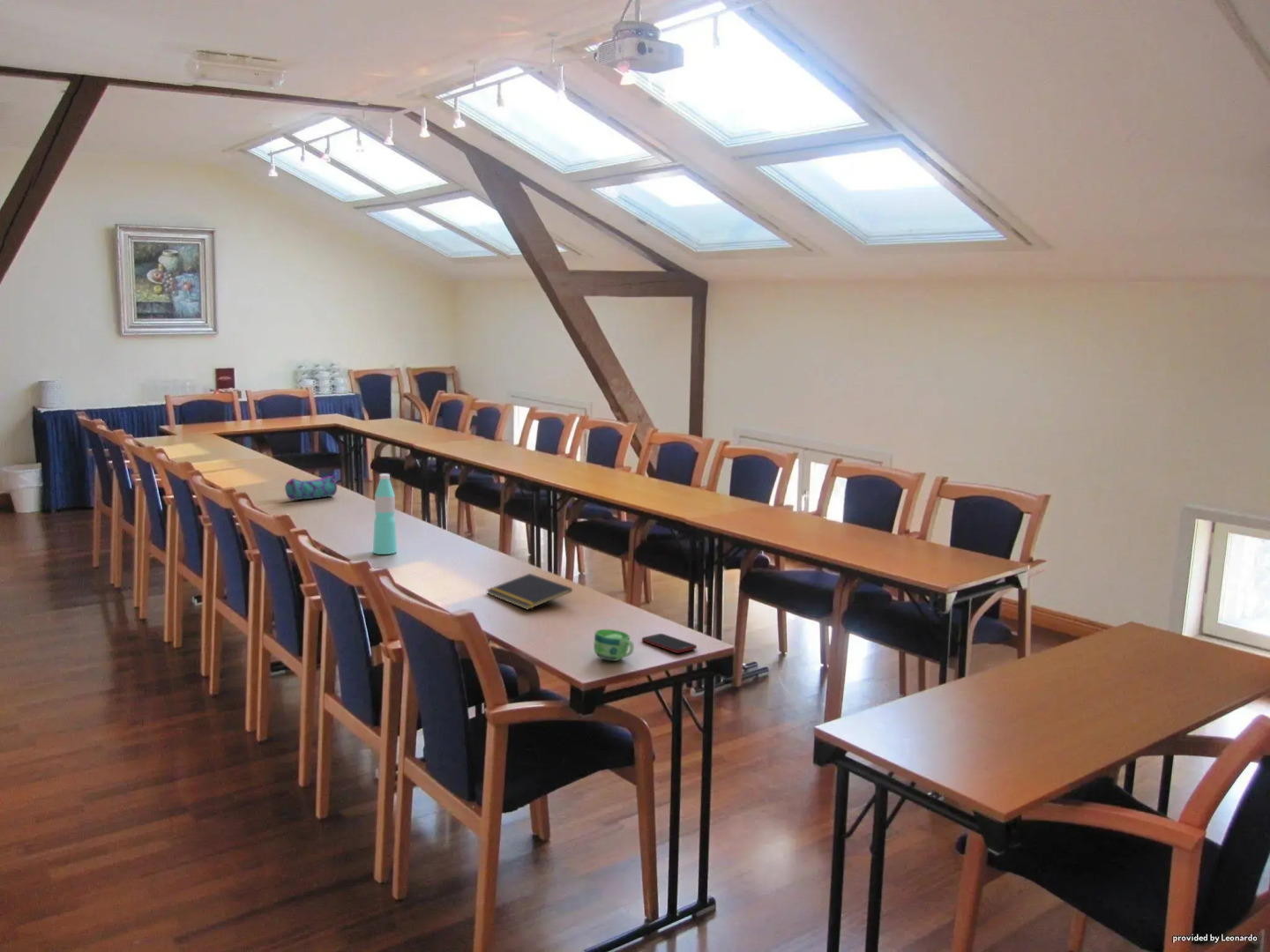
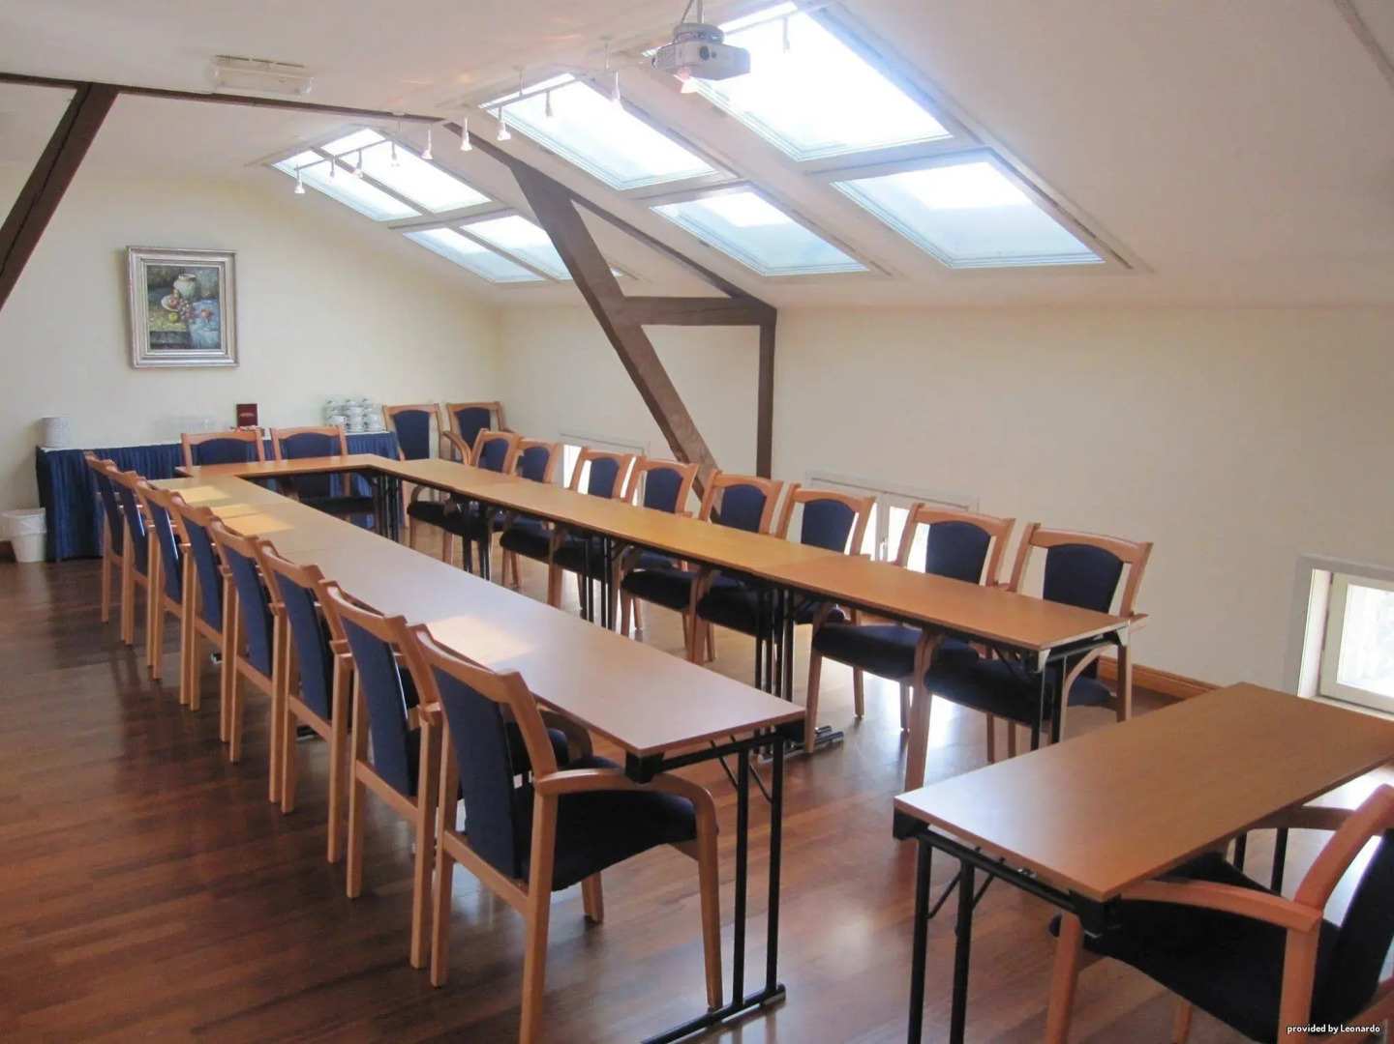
- notepad [486,573,573,611]
- cell phone [641,633,698,654]
- water bottle [372,473,398,555]
- cup [593,628,635,662]
- pencil case [284,474,338,501]
